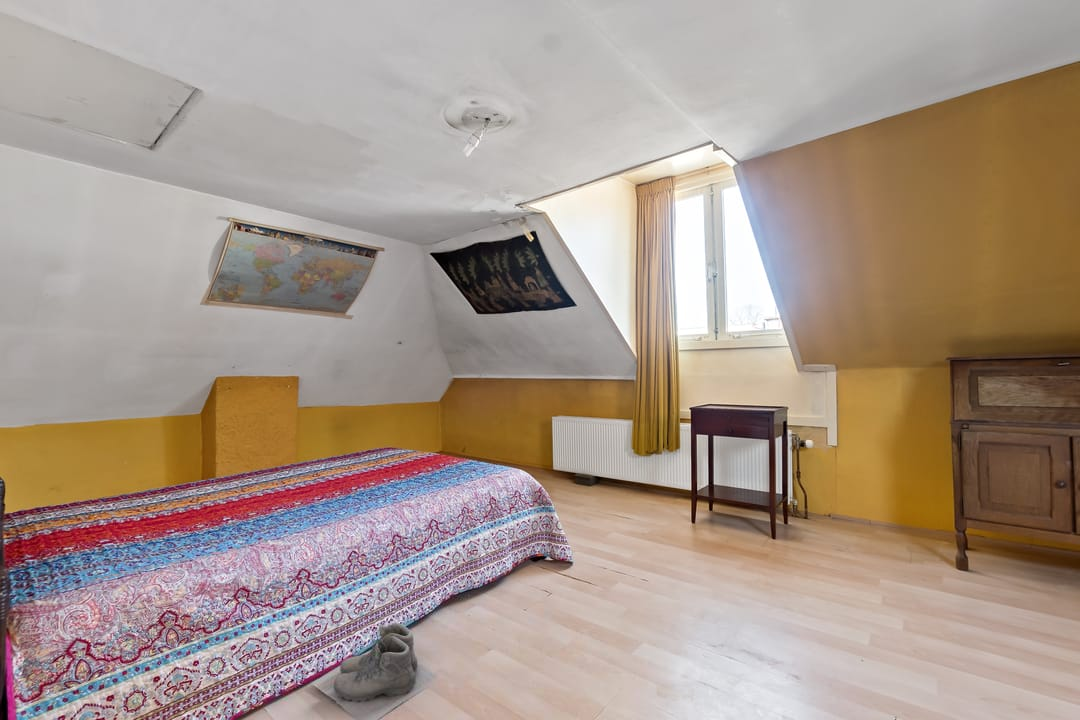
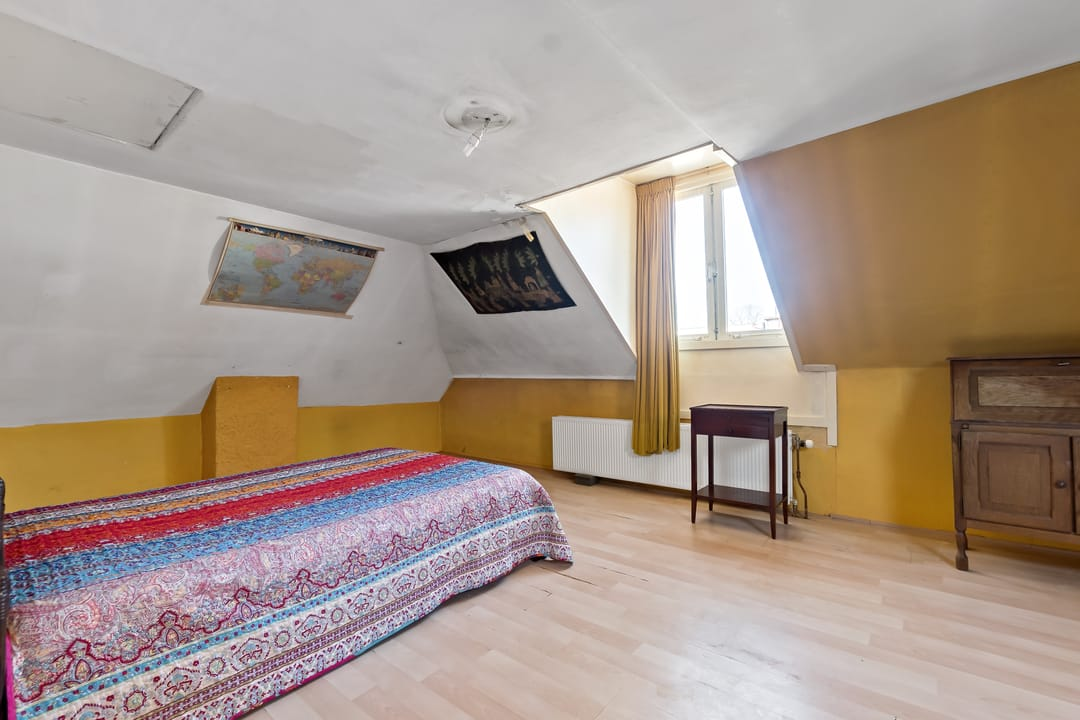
- boots [310,622,440,720]
